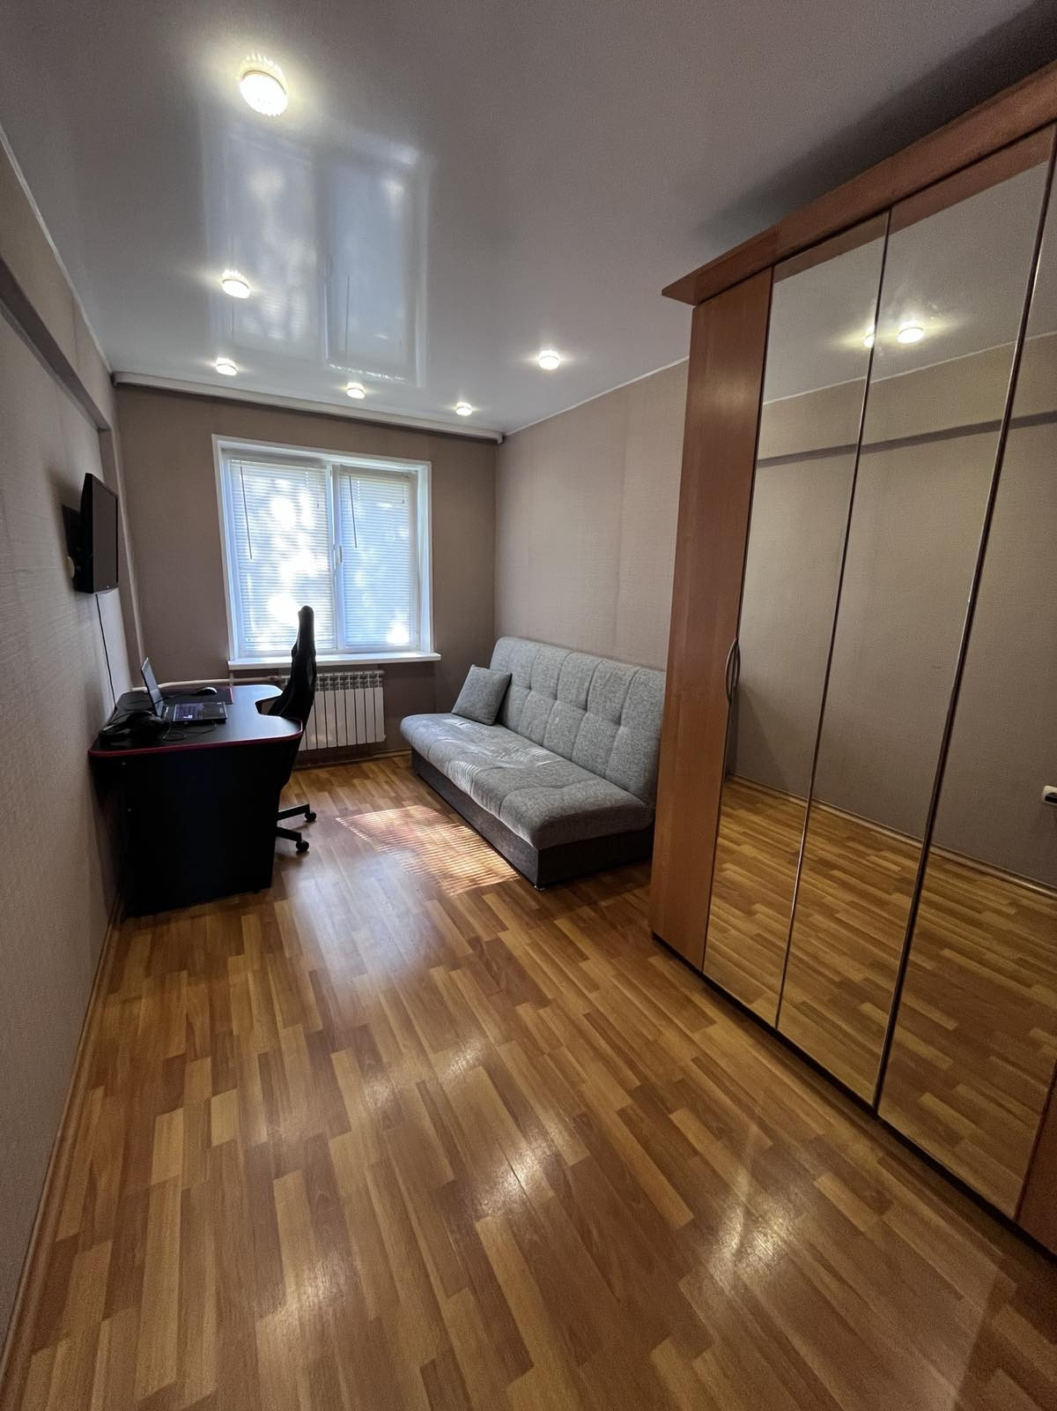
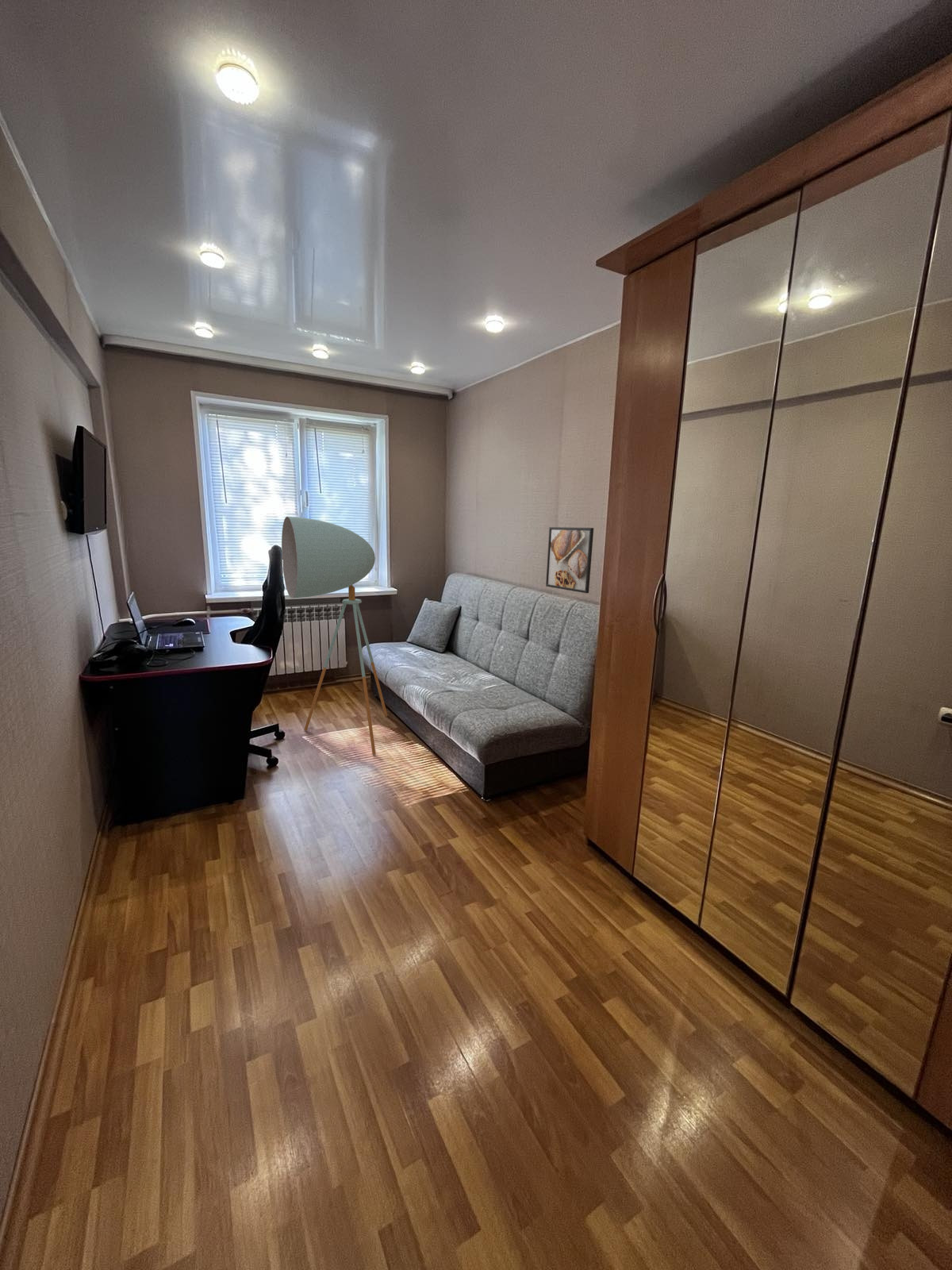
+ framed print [545,526,594,594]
+ floor lamp [281,516,389,756]
